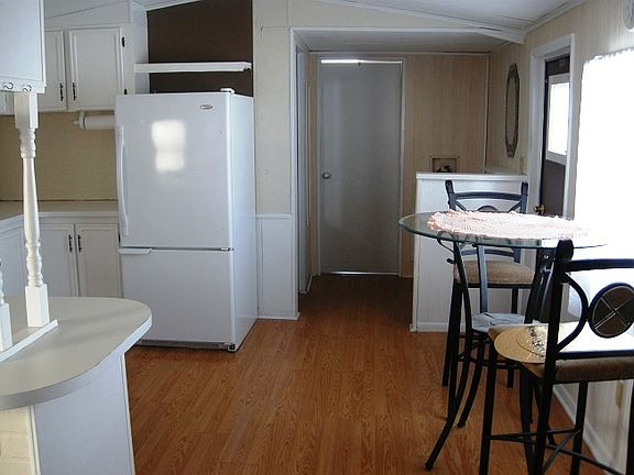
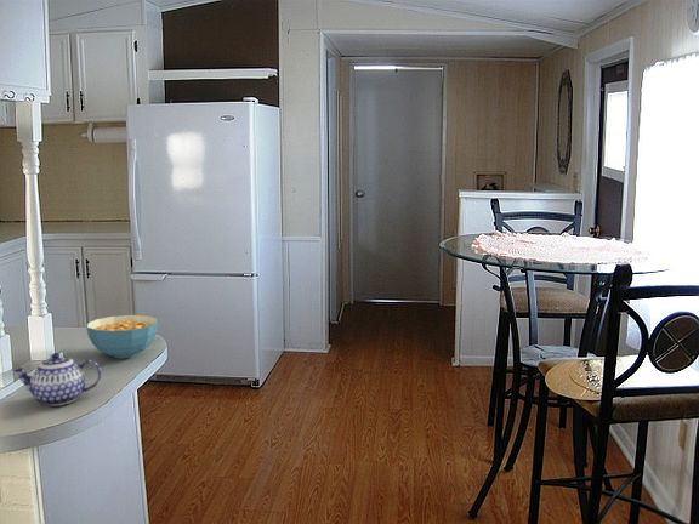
+ cereal bowl [85,314,159,359]
+ teapot [11,352,102,408]
